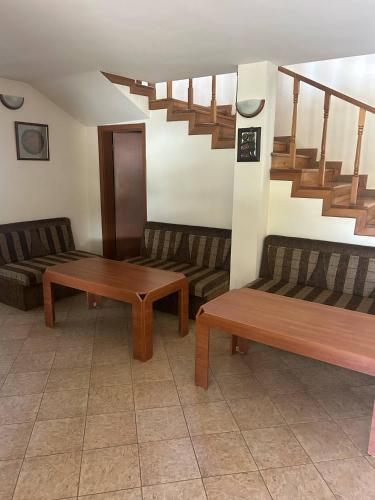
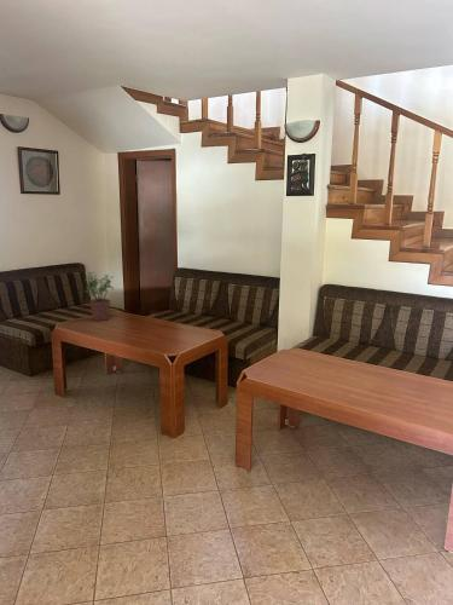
+ potted plant [85,271,115,322]
